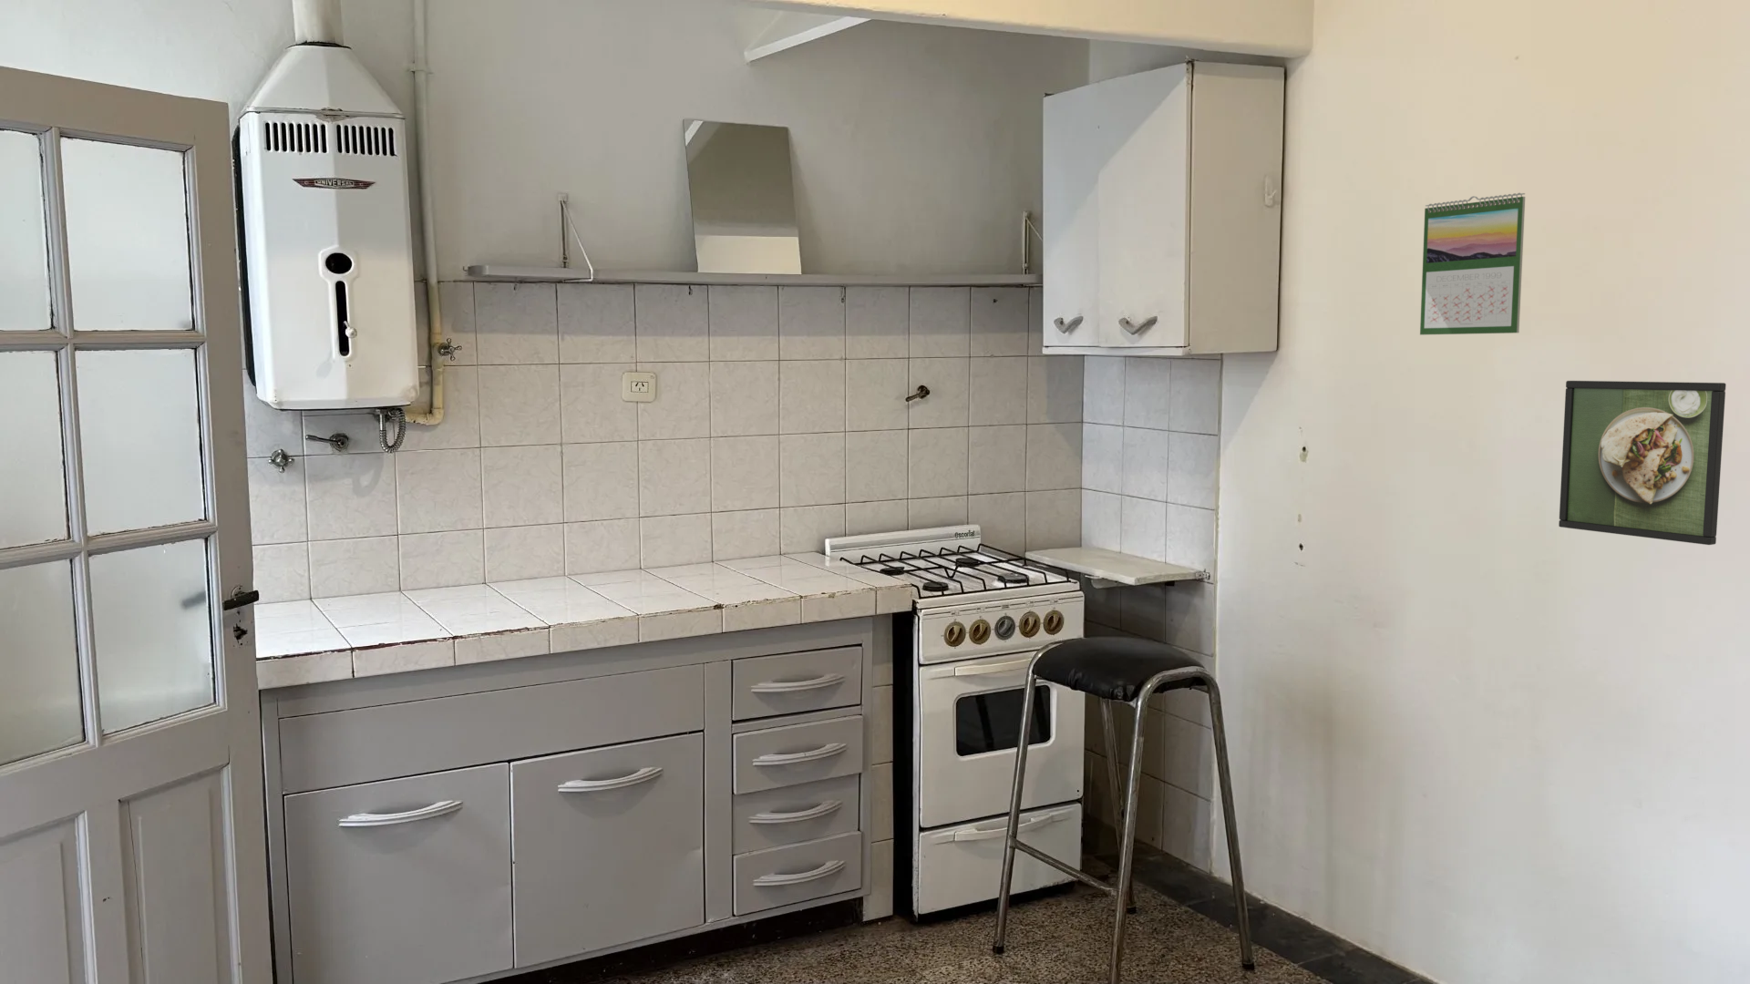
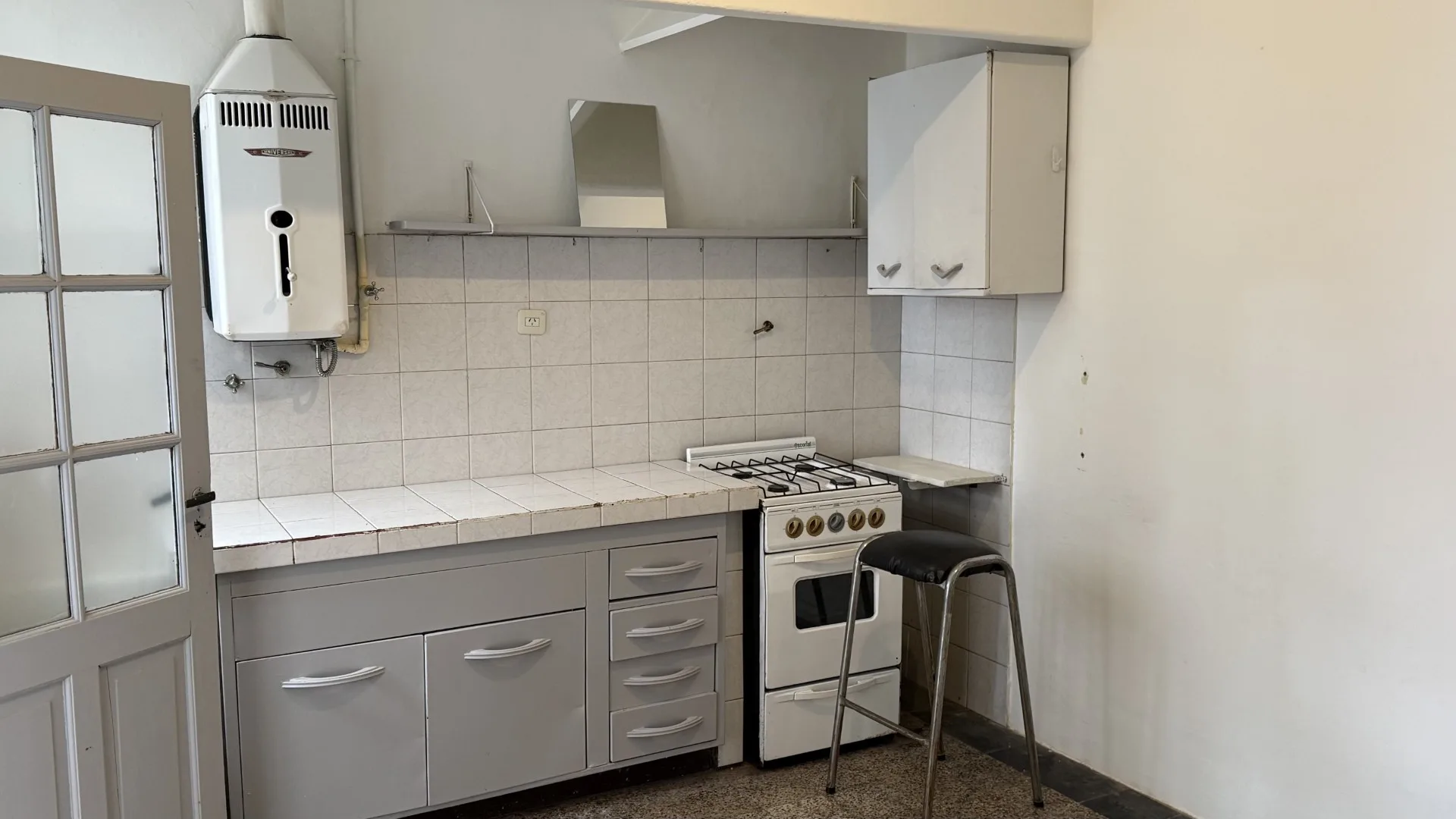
- calendar [1419,192,1525,335]
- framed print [1558,380,1726,545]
